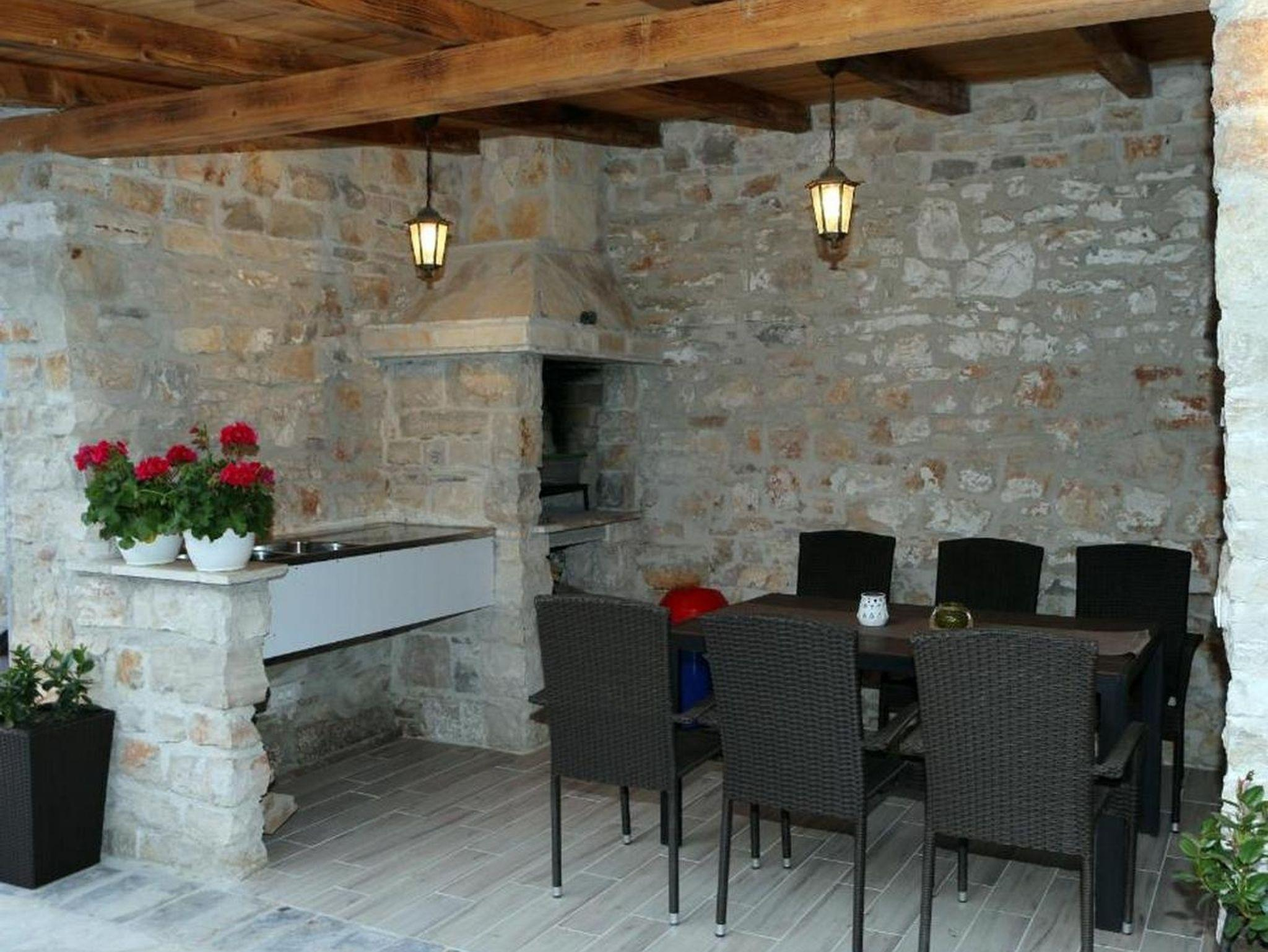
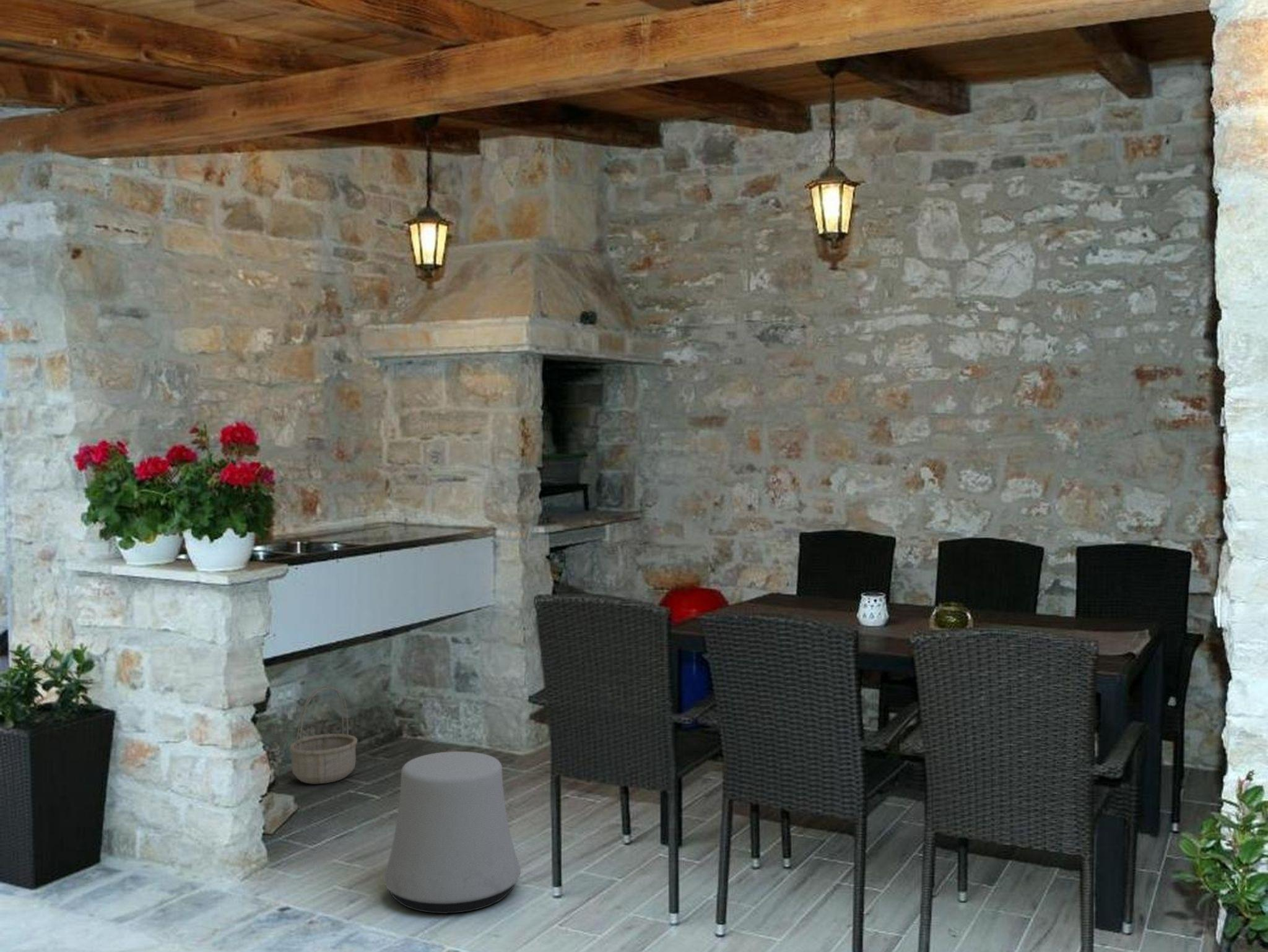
+ stool [383,751,521,914]
+ basket [289,685,358,784]
